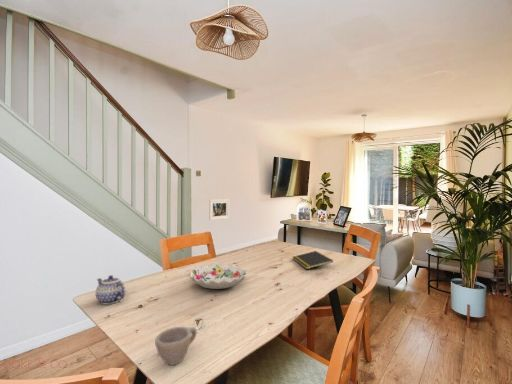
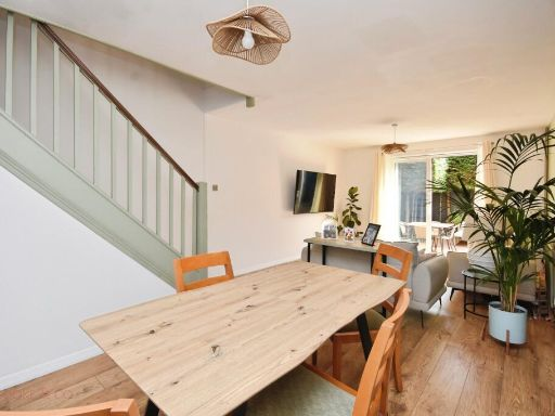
- decorative bowl [188,263,248,290]
- teapot [95,274,126,305]
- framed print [208,198,230,221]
- cup [154,326,198,366]
- notepad [292,250,334,270]
